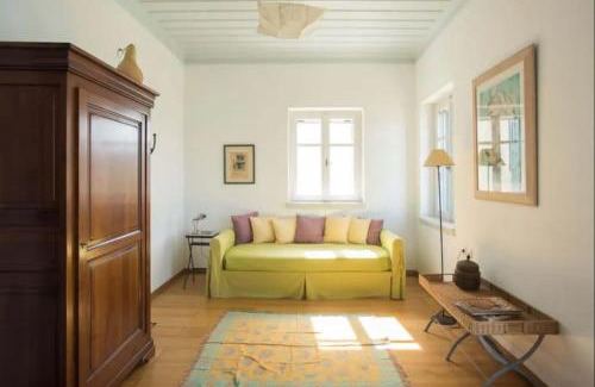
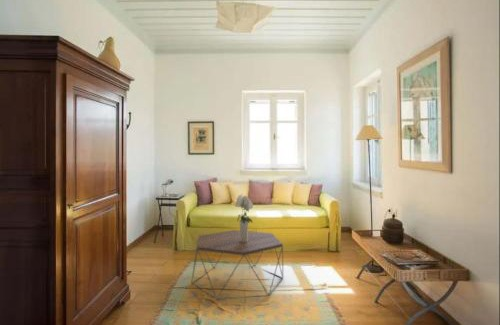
+ bouquet [234,193,254,242]
+ coffee table [190,229,284,300]
